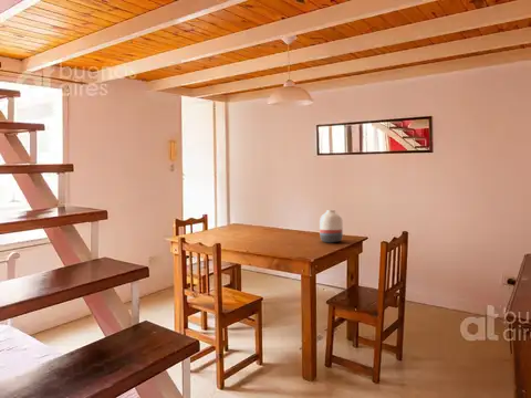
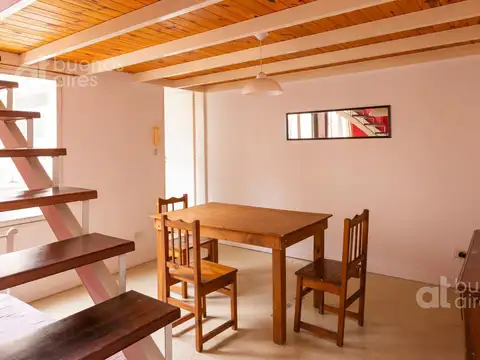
- vase [319,209,344,243]
